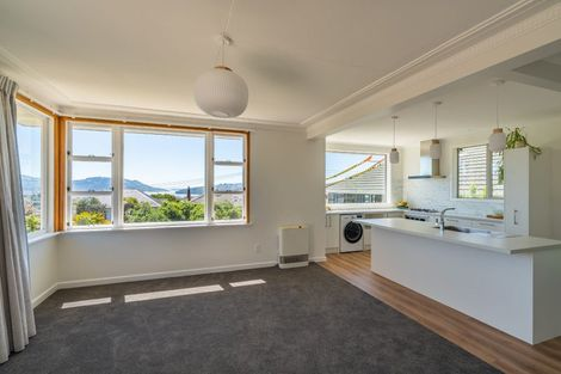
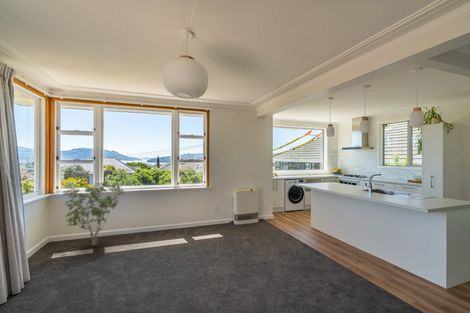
+ shrub [61,181,125,247]
